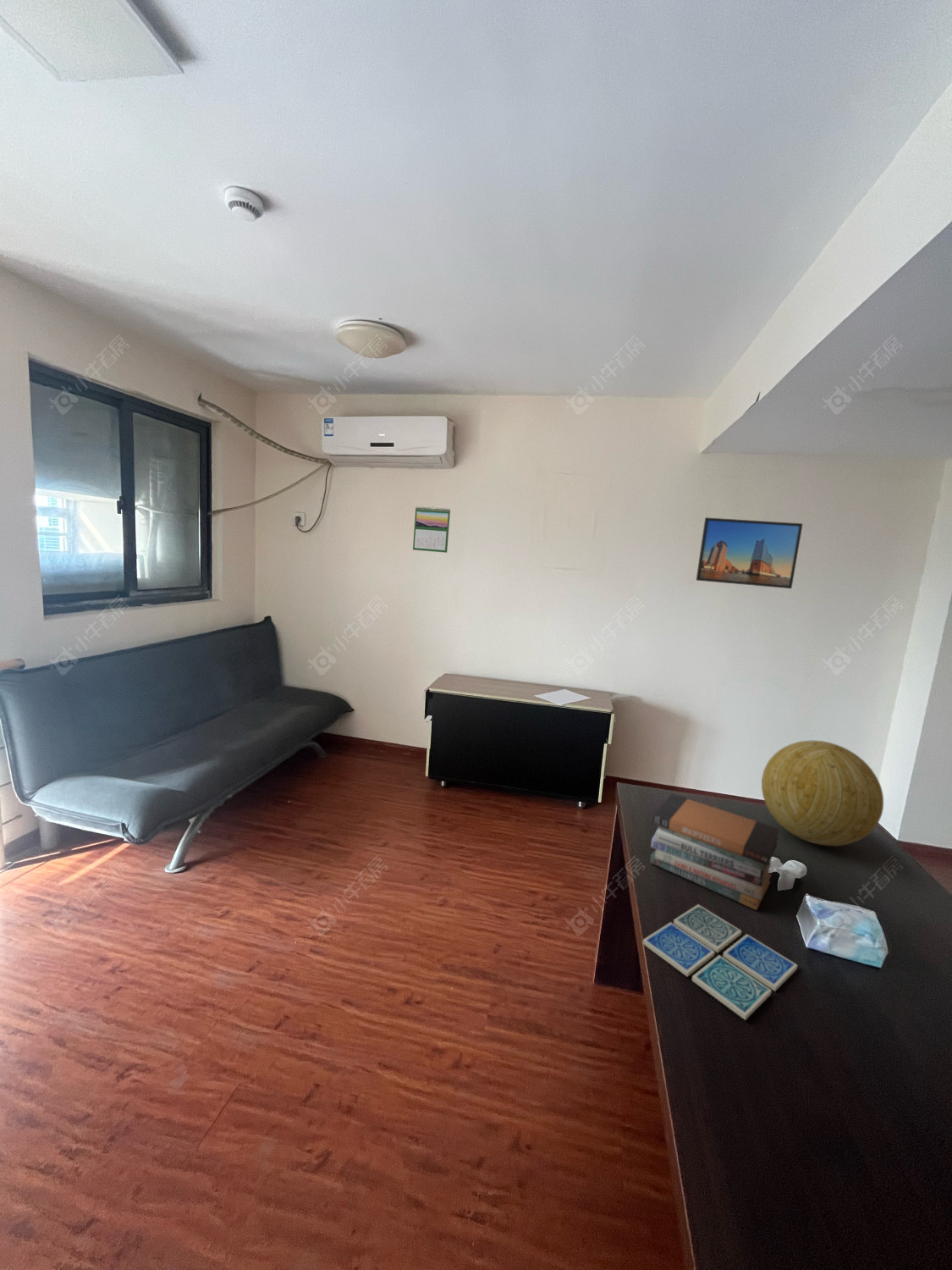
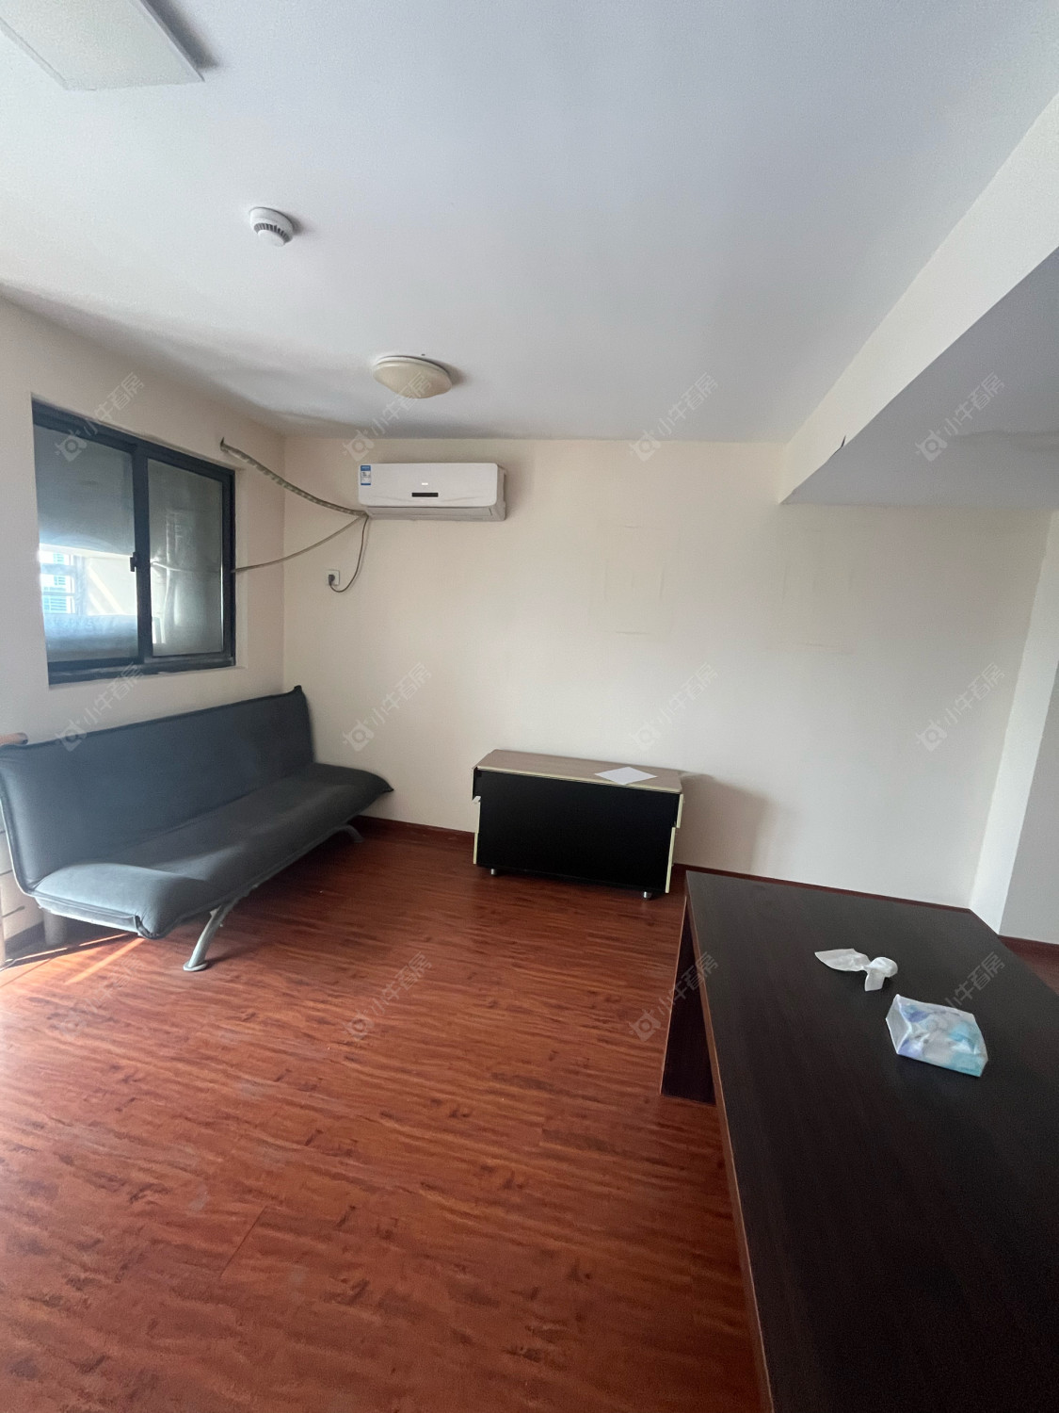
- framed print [696,516,803,589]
- book stack [649,793,780,911]
- drink coaster [641,903,799,1021]
- calendar [412,505,451,554]
- decorative ball [761,740,884,847]
